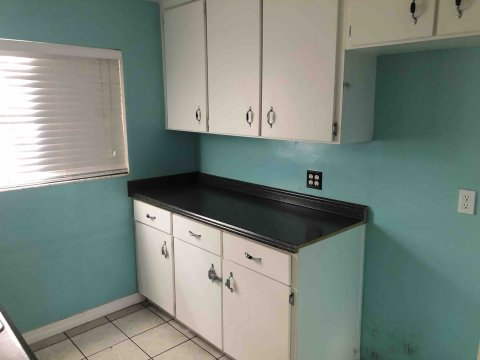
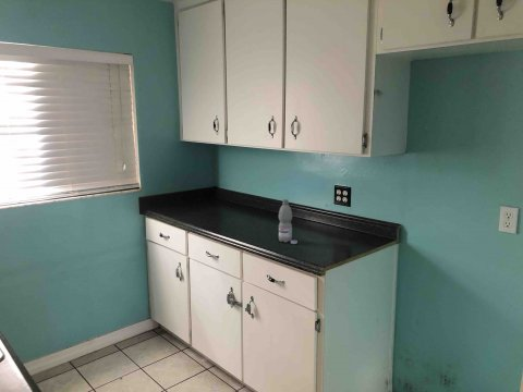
+ water bottle [278,198,299,245]
